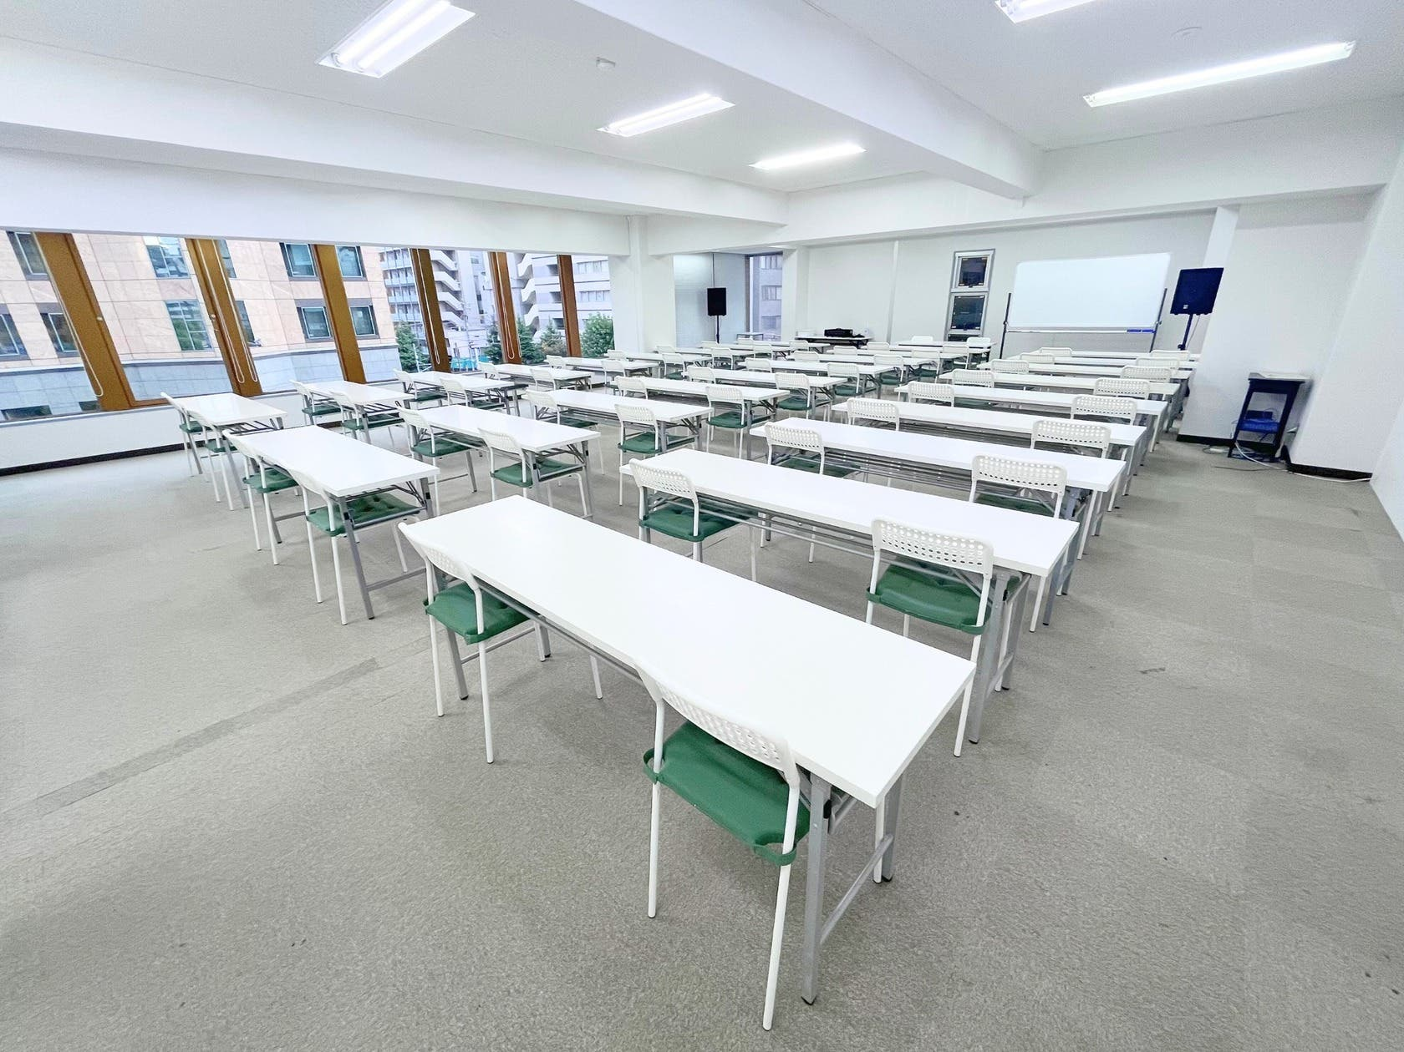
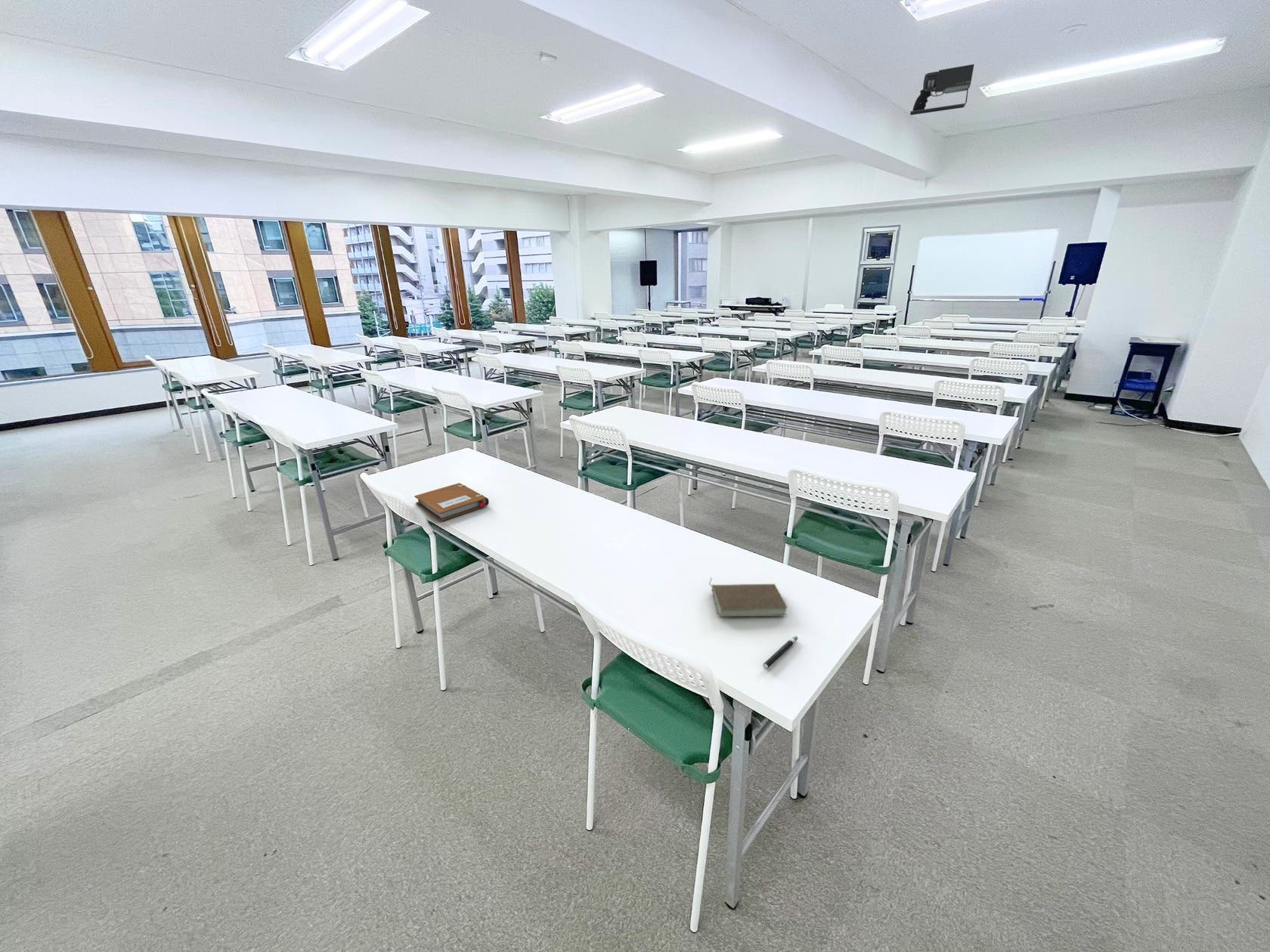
+ book [708,577,788,617]
+ projector [909,63,975,116]
+ electrical cable [763,635,799,669]
+ notebook [414,482,490,522]
